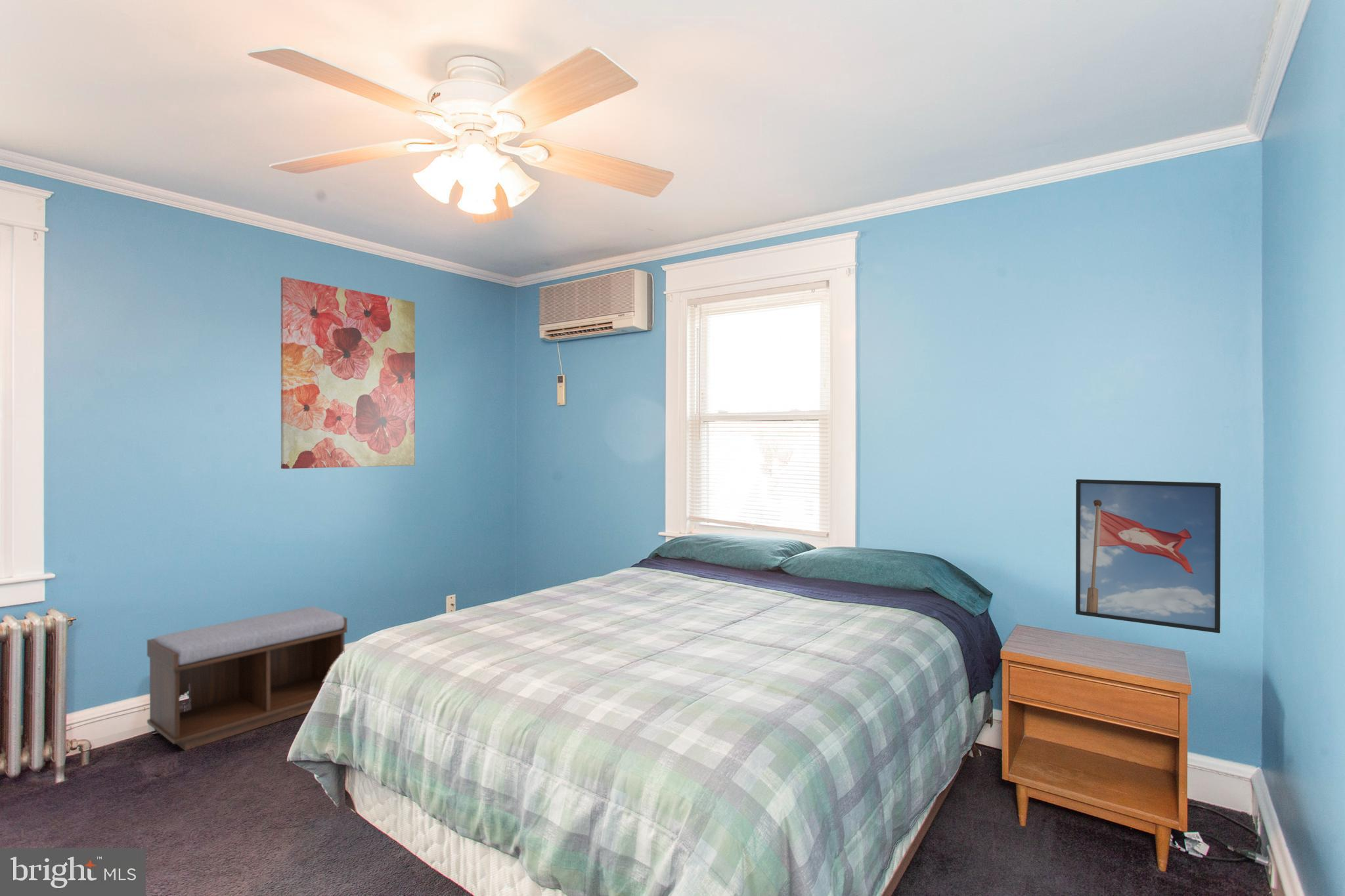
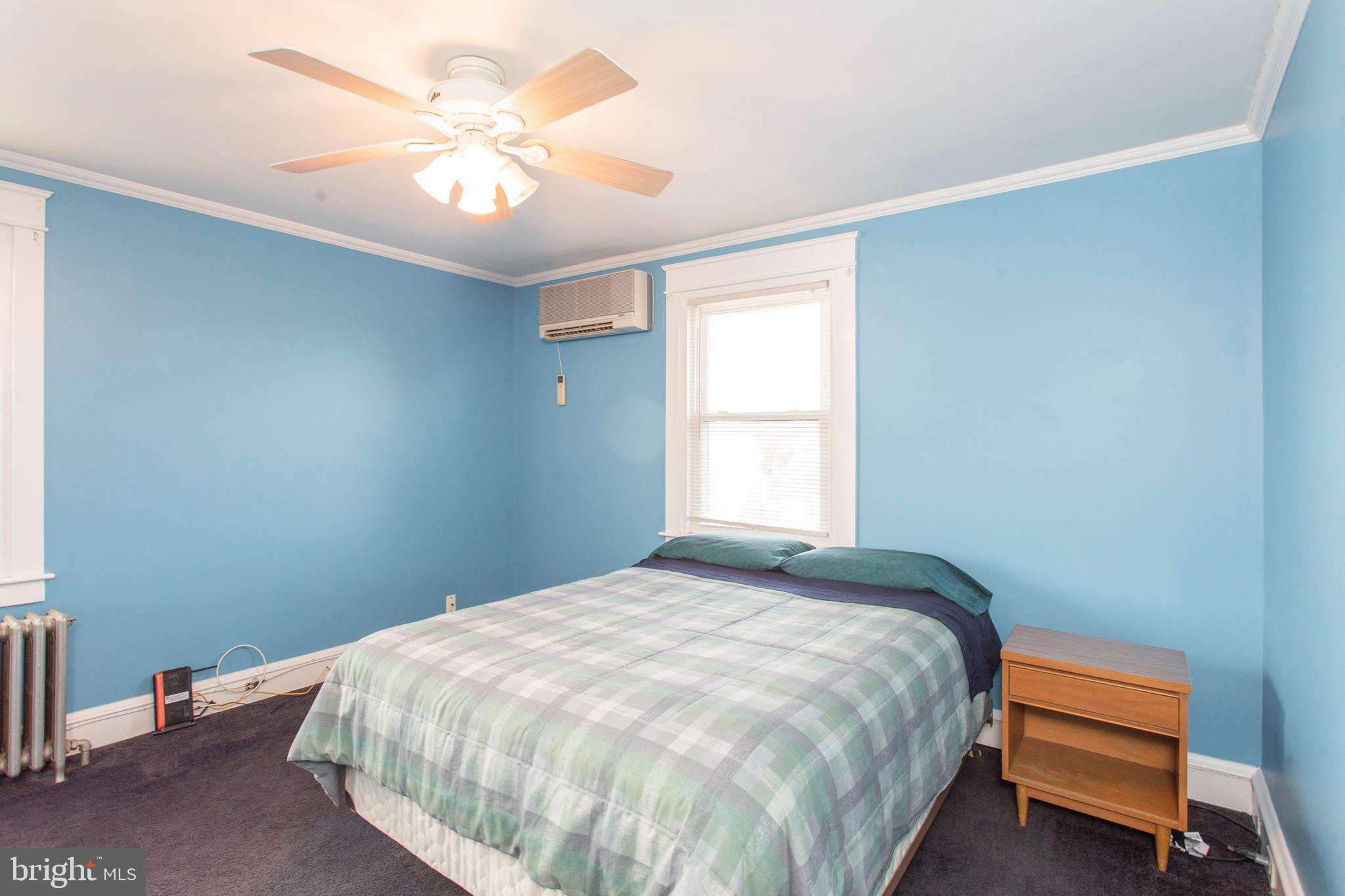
- wall art [280,276,416,469]
- bench [146,606,348,752]
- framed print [1075,479,1222,634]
